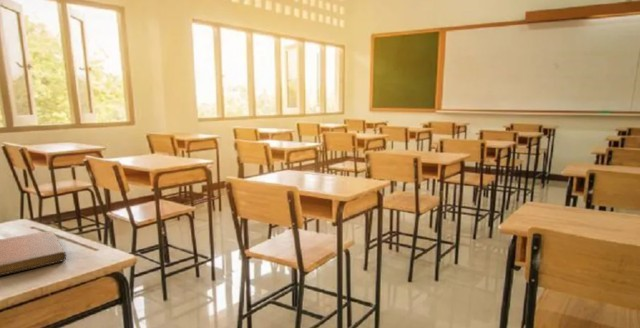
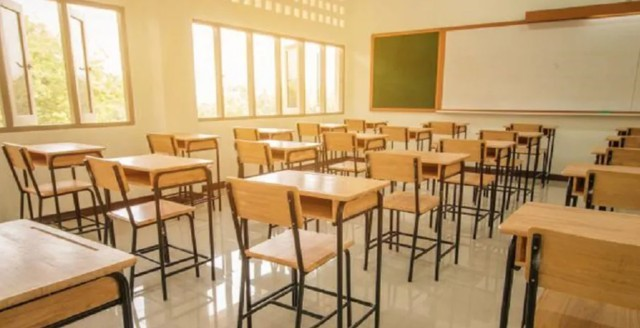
- notebook [0,230,67,276]
